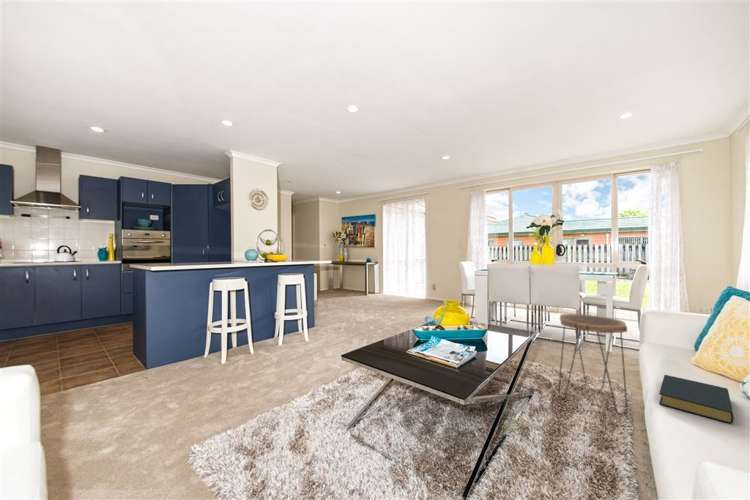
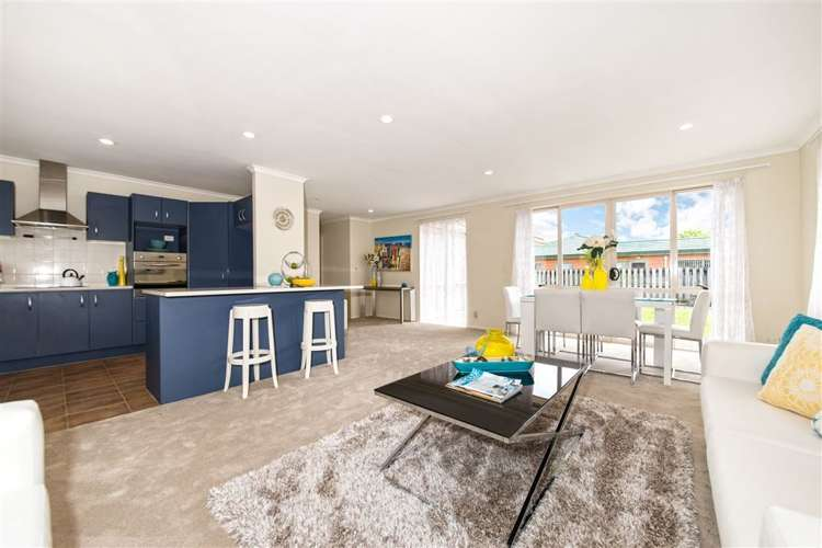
- hardback book [658,374,735,425]
- side table [557,313,629,416]
